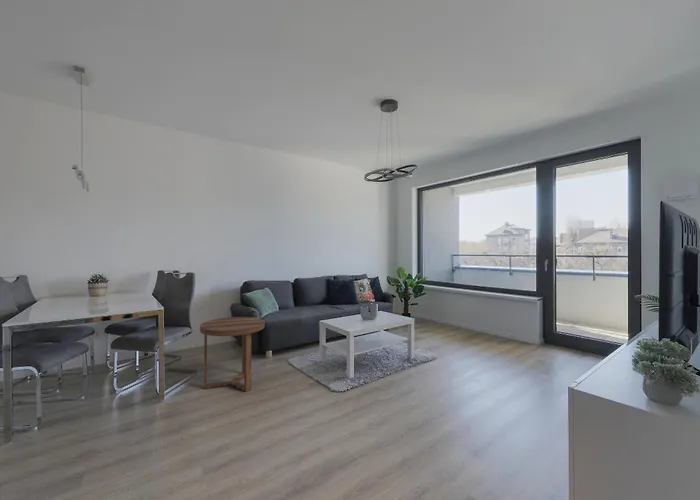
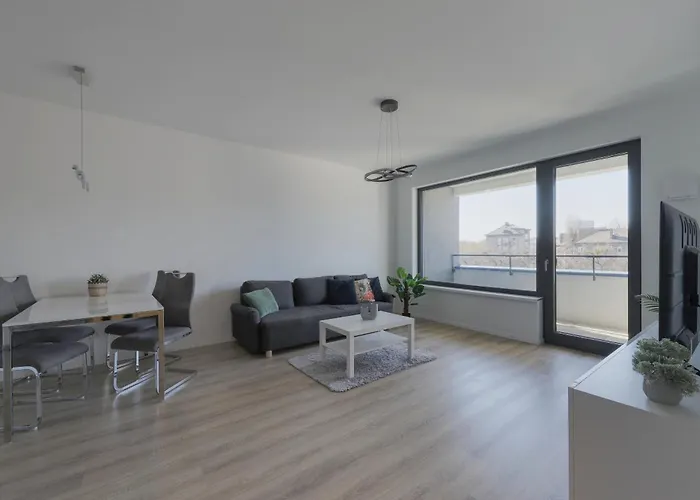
- side table [199,316,266,393]
